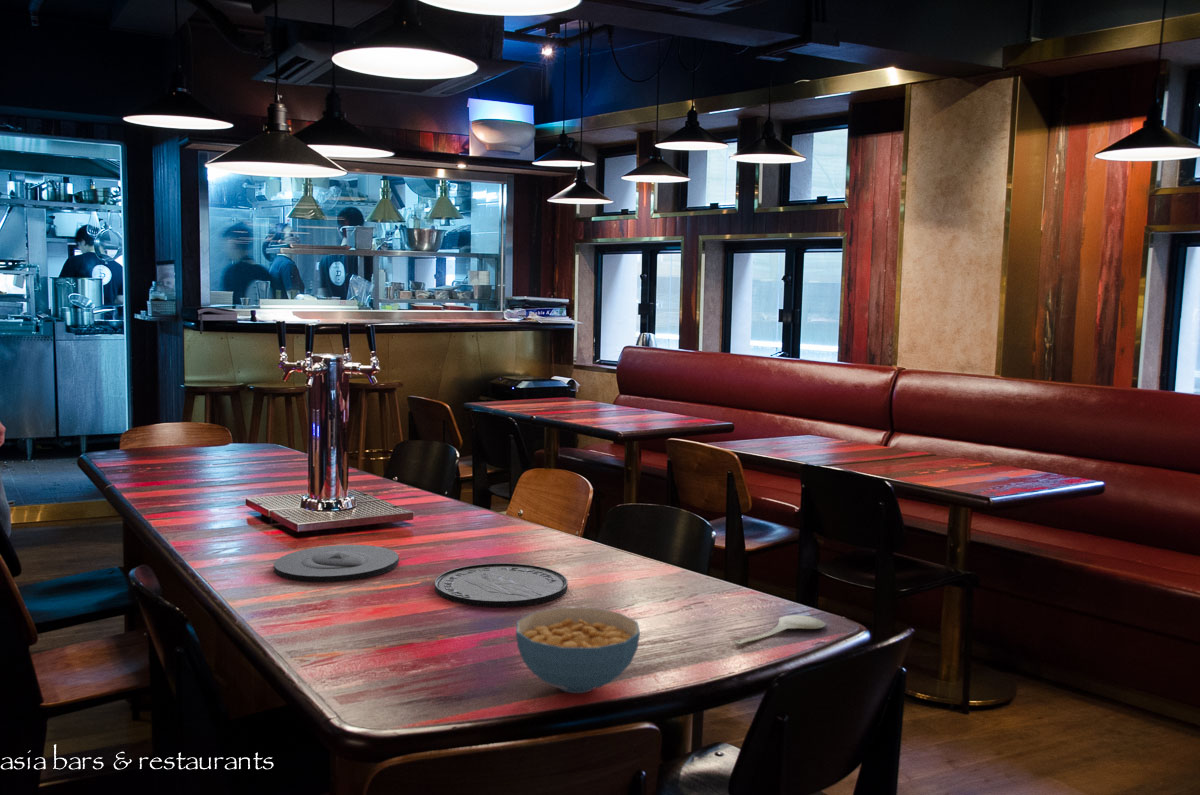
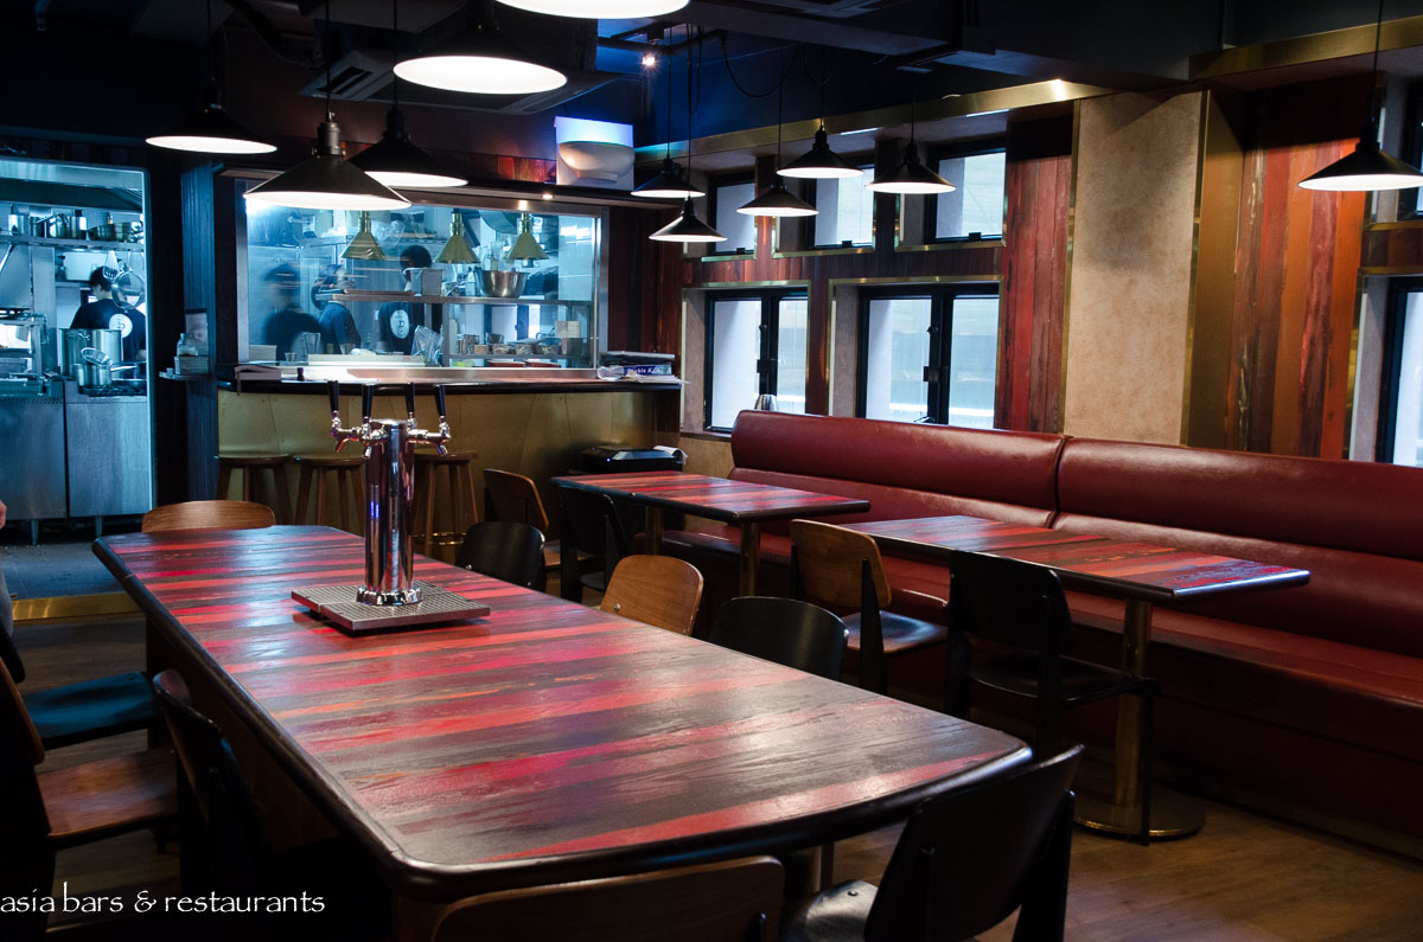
- cereal bowl [515,607,641,694]
- spoon [732,614,827,645]
- plate [273,544,400,583]
- plate [434,562,569,608]
